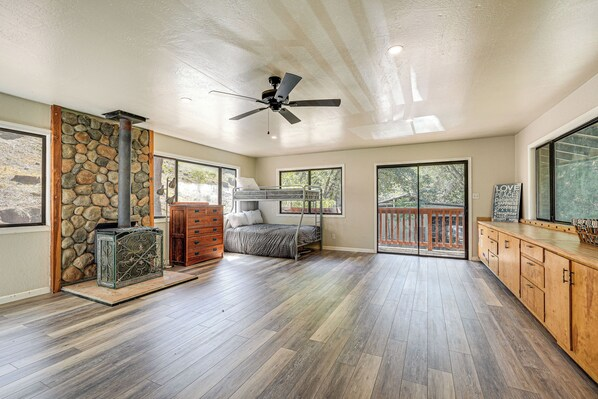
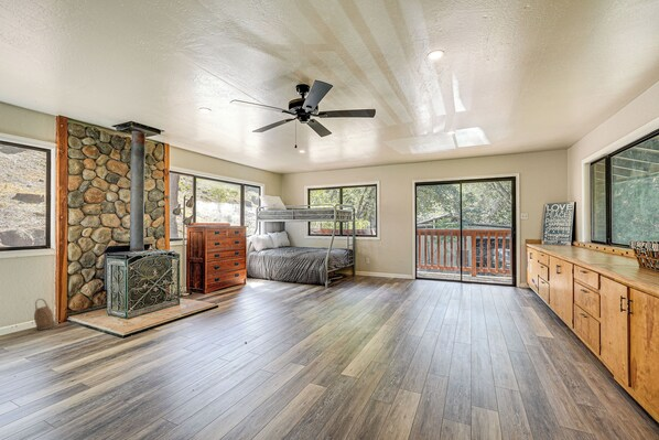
+ basket [33,298,56,331]
